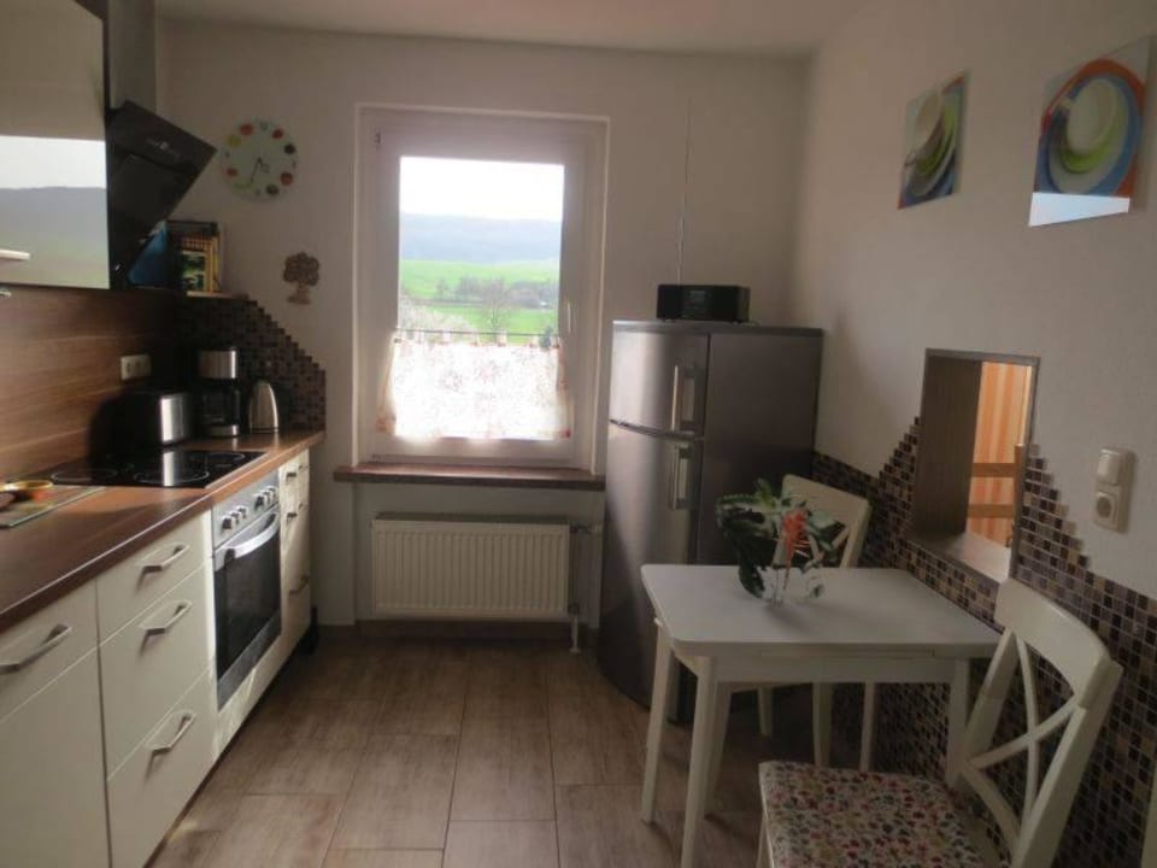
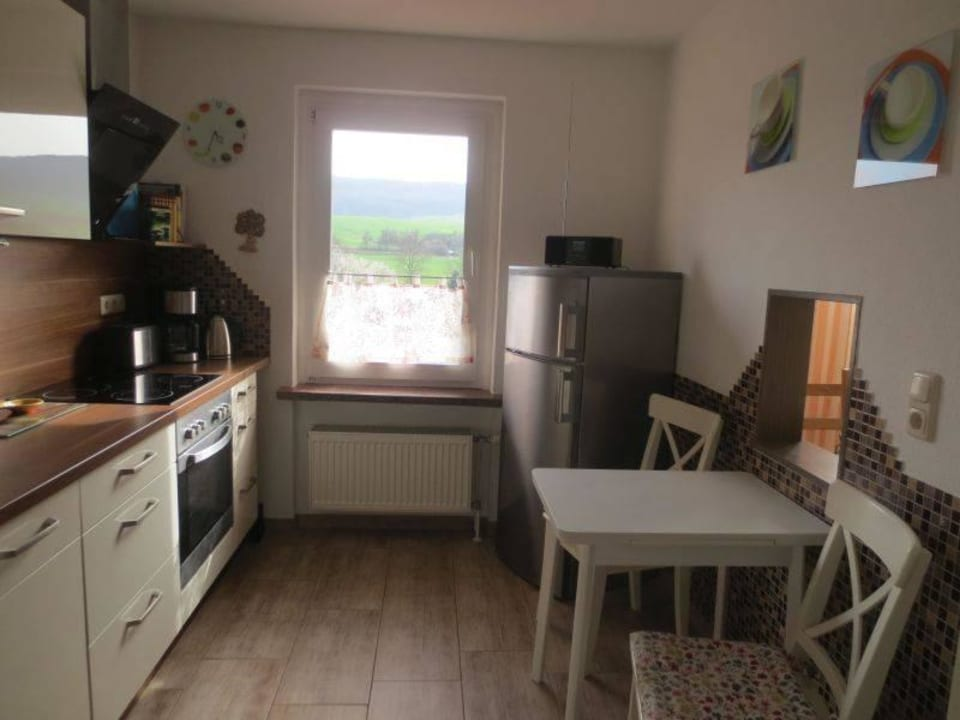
- cut plant [713,477,838,605]
